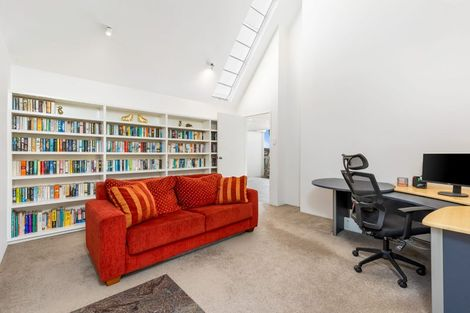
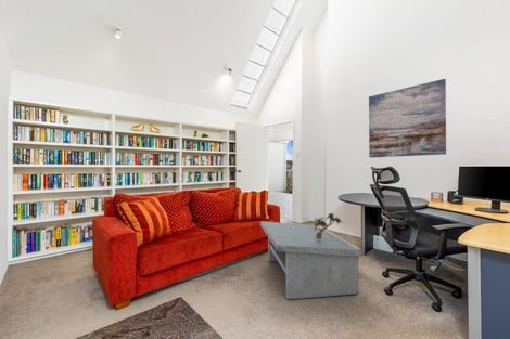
+ coffee table [259,220,364,300]
+ wall art [368,78,447,159]
+ potted plant [314,212,343,239]
